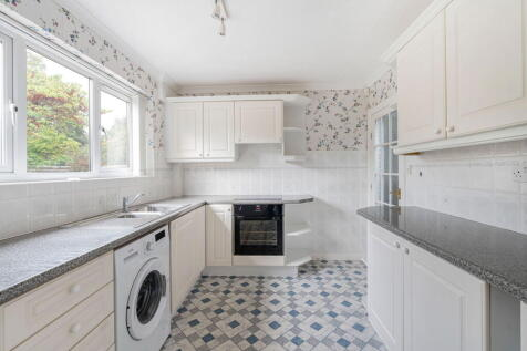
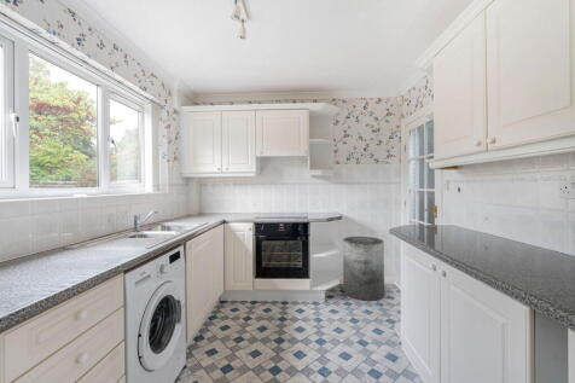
+ trash can [342,236,385,302]
